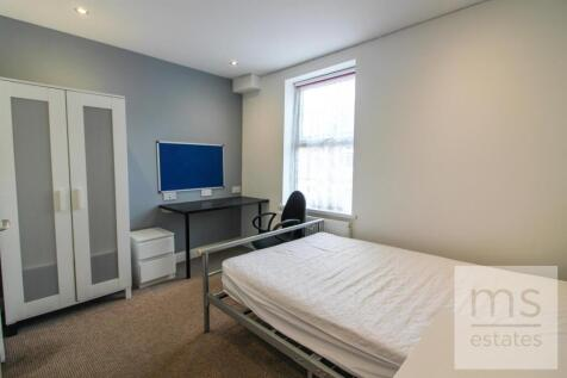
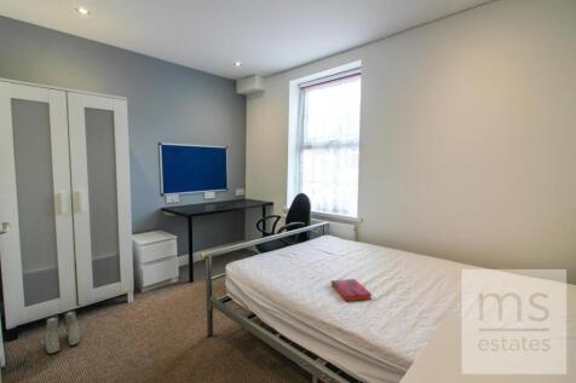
+ boots [45,309,81,355]
+ hardback book [330,278,373,302]
